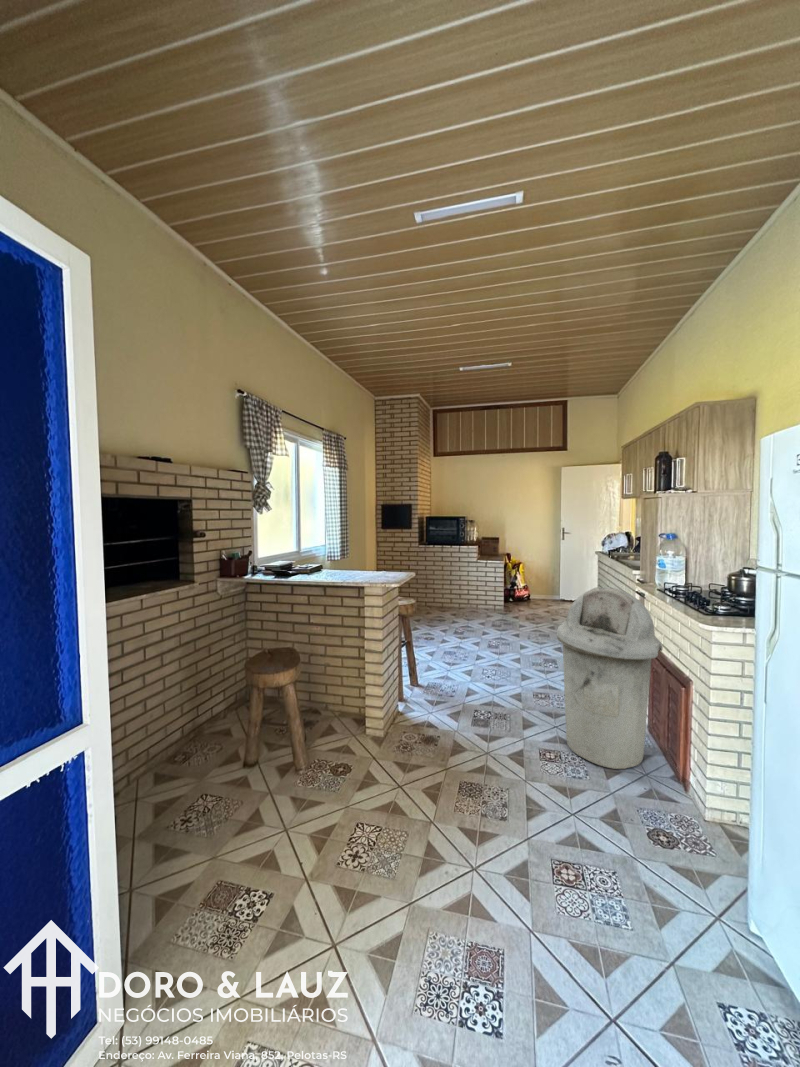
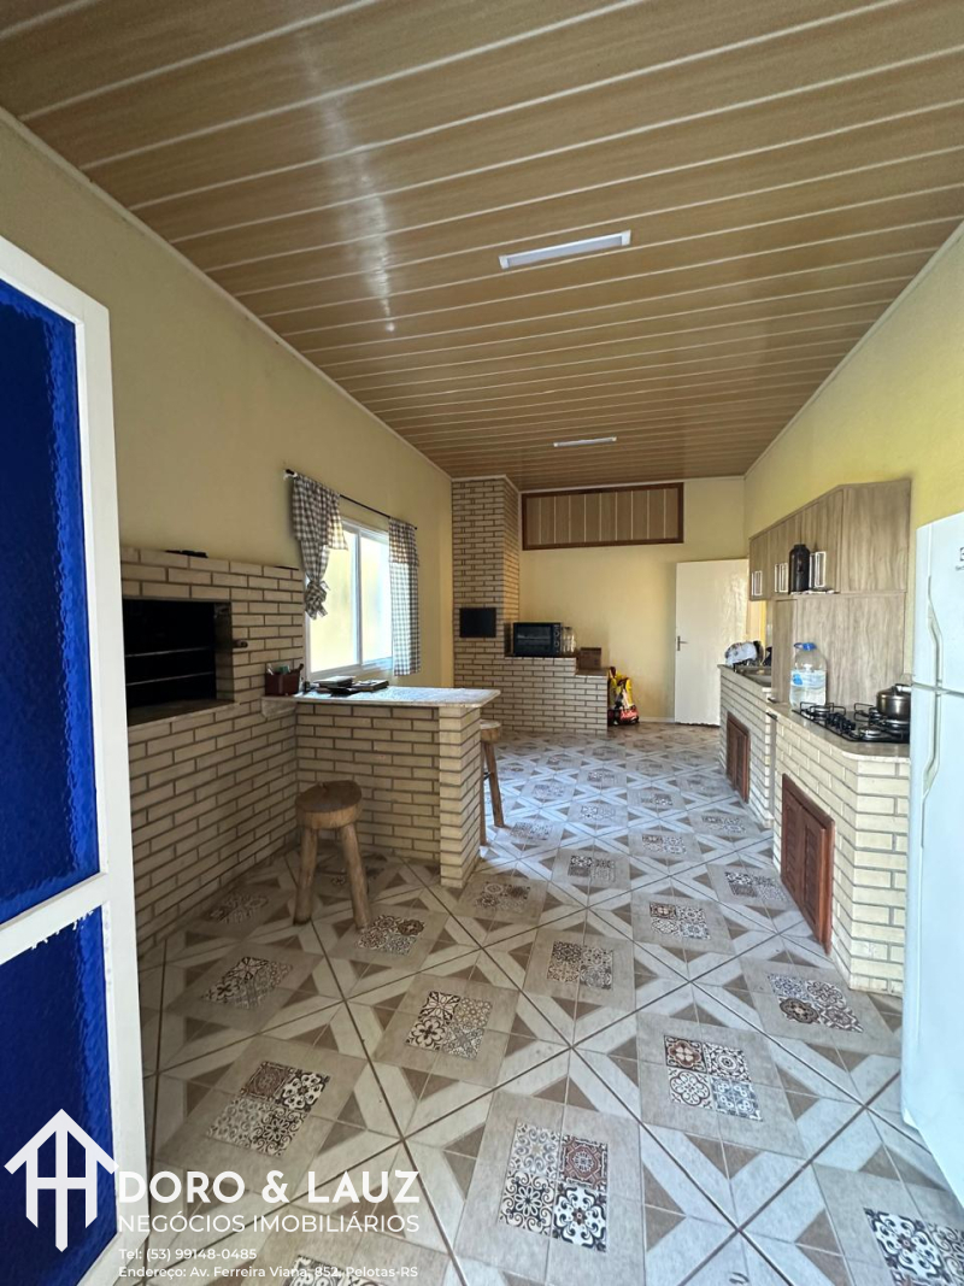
- trash can [556,586,664,770]
